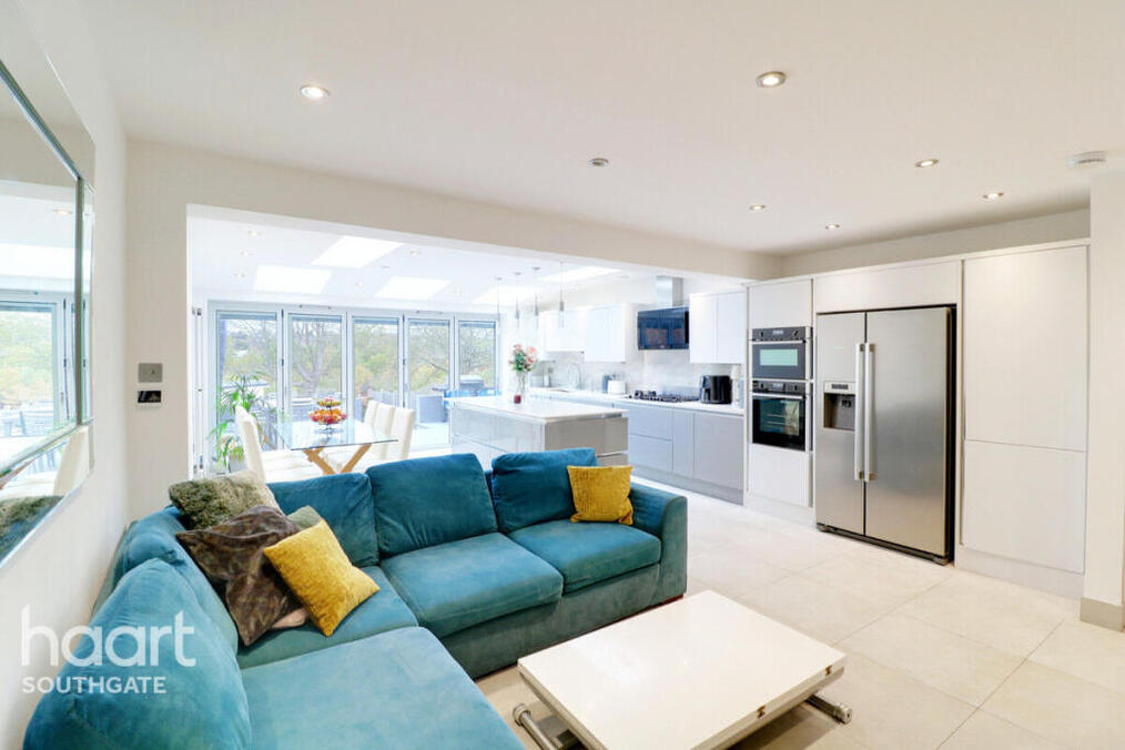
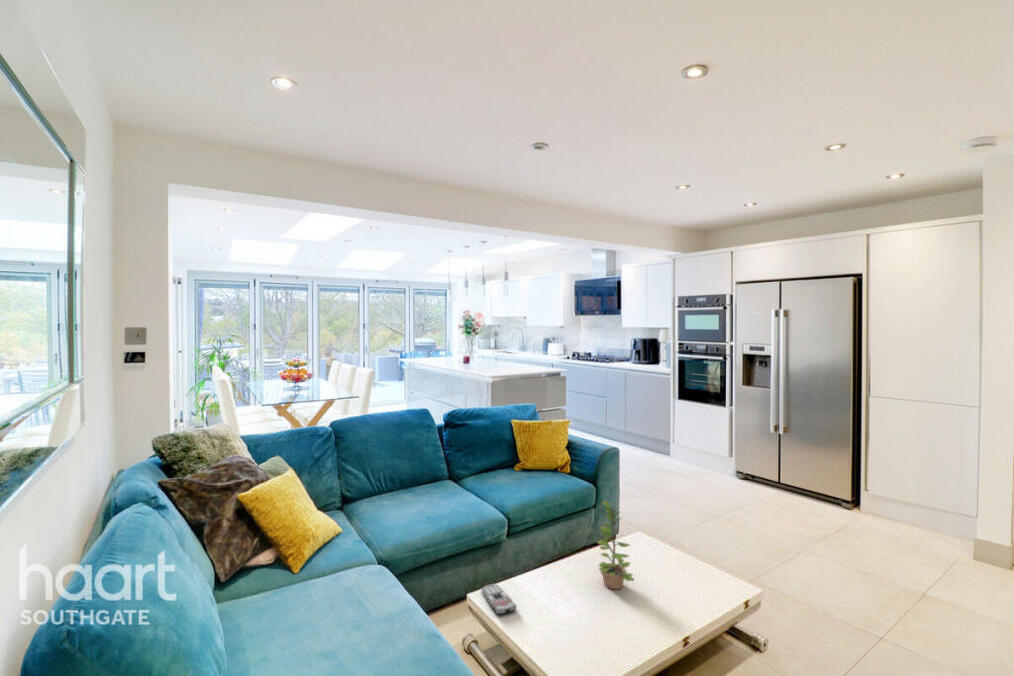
+ remote control [481,583,517,615]
+ plant [596,500,635,590]
